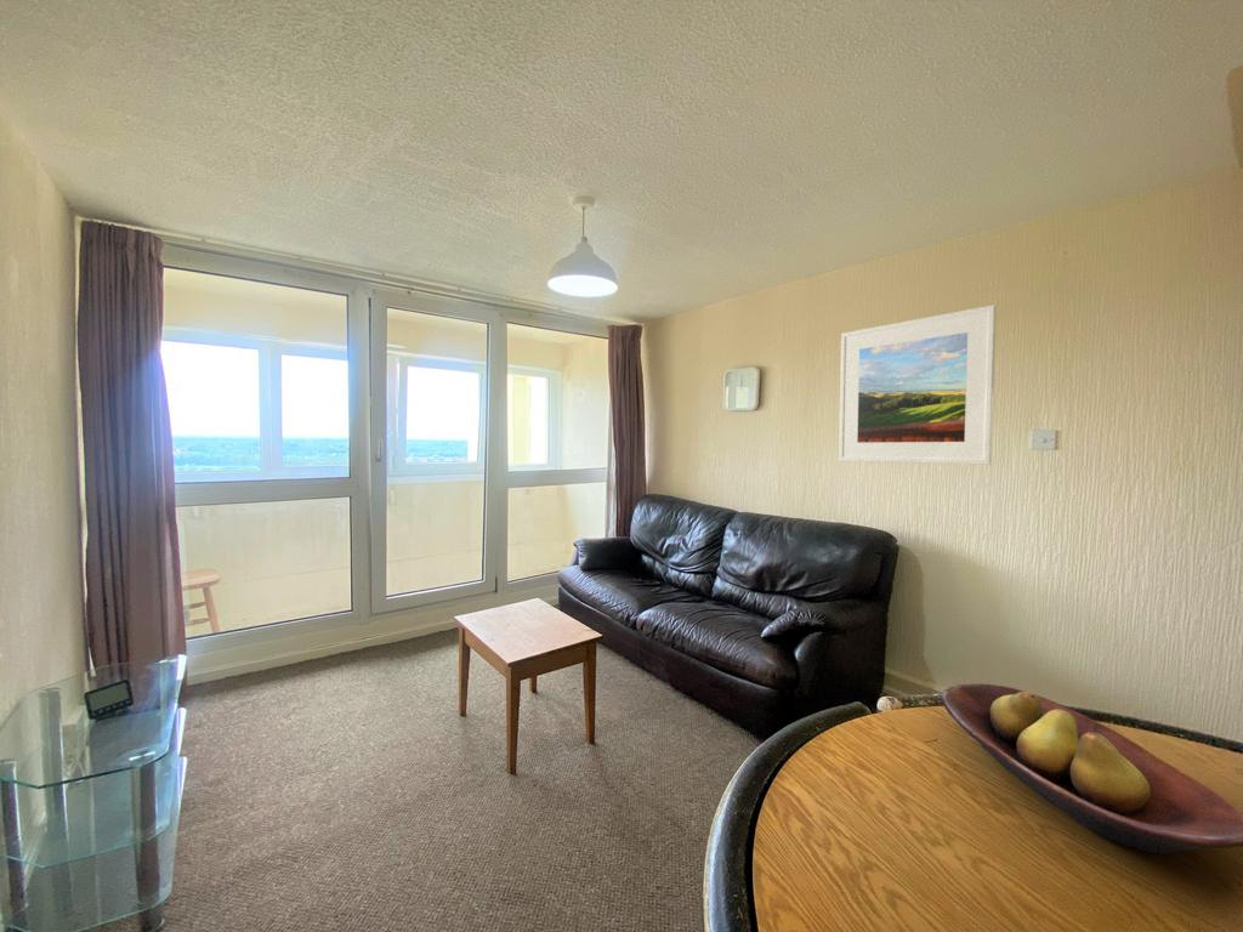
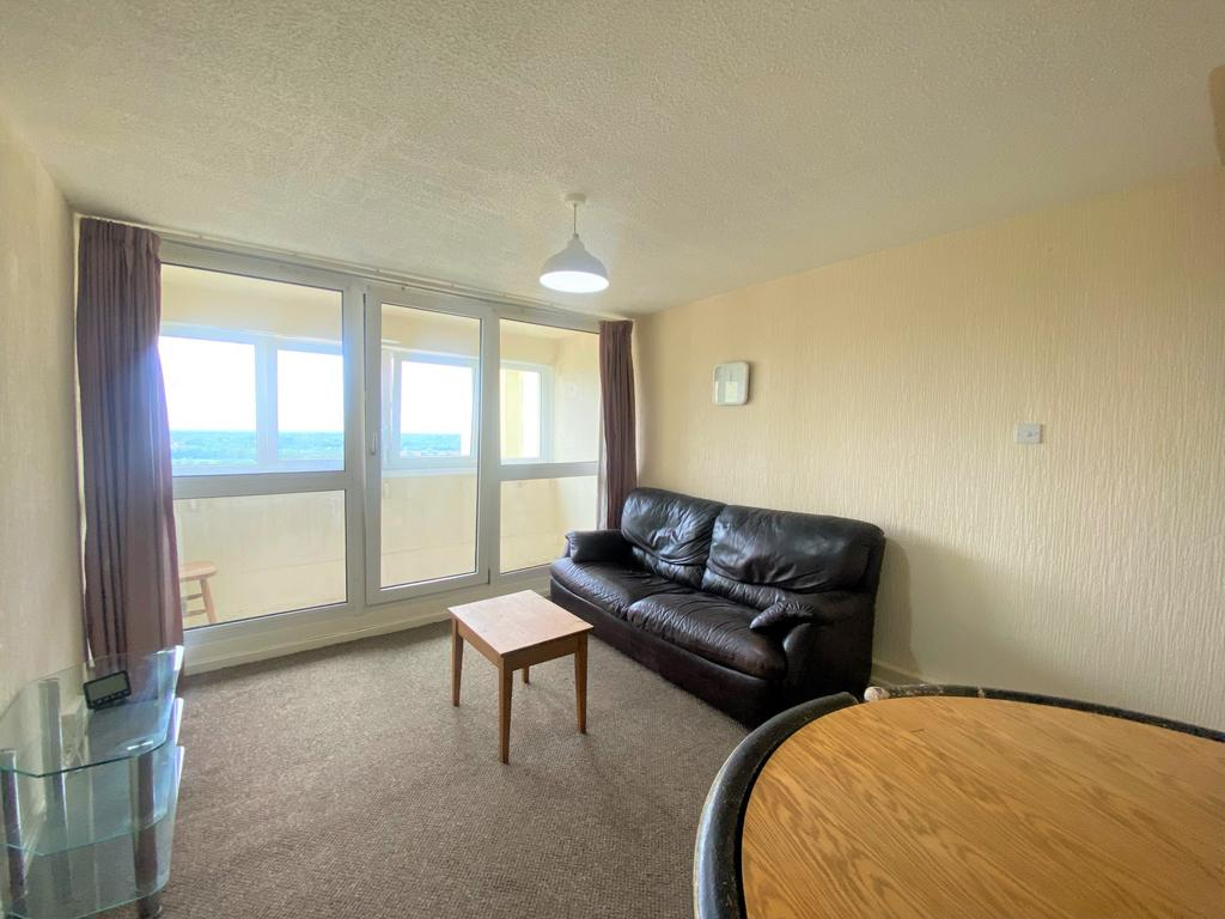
- fruit bowl [941,682,1243,854]
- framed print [838,303,998,466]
